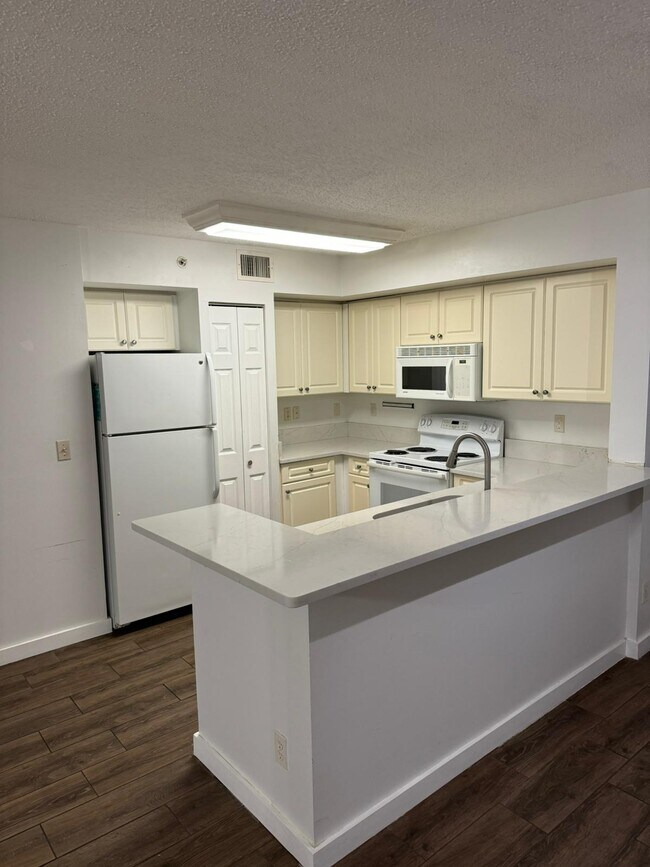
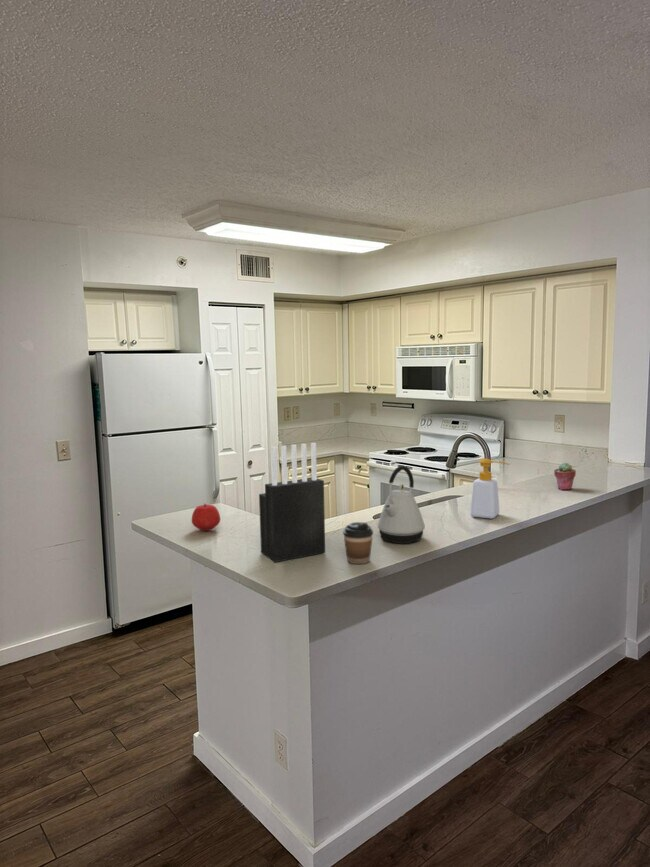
+ kettle [377,465,426,544]
+ apple [191,504,221,532]
+ soap bottle [469,458,511,520]
+ knife block [258,442,326,563]
+ coffee cup [342,521,374,565]
+ potted succulent [553,461,577,491]
